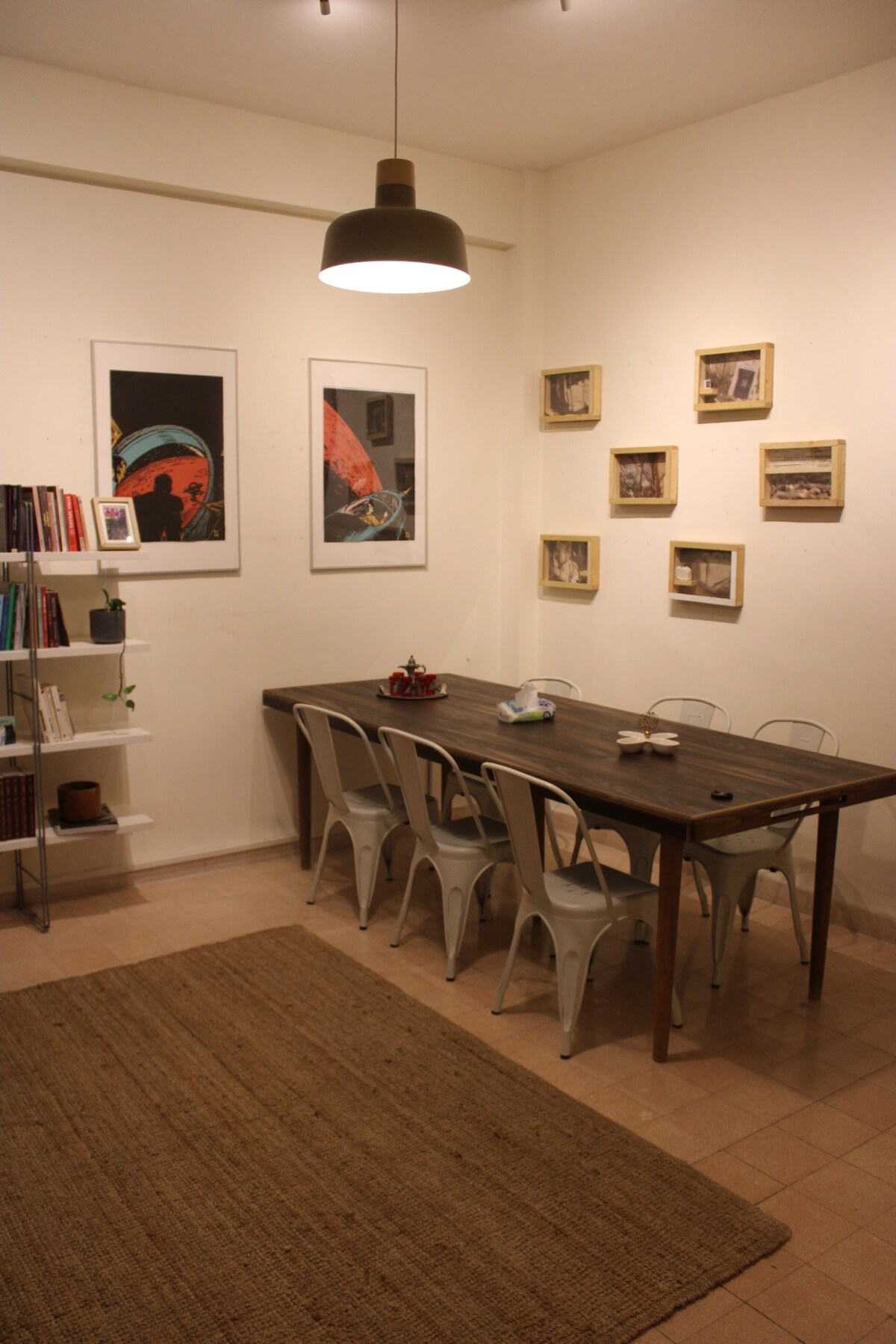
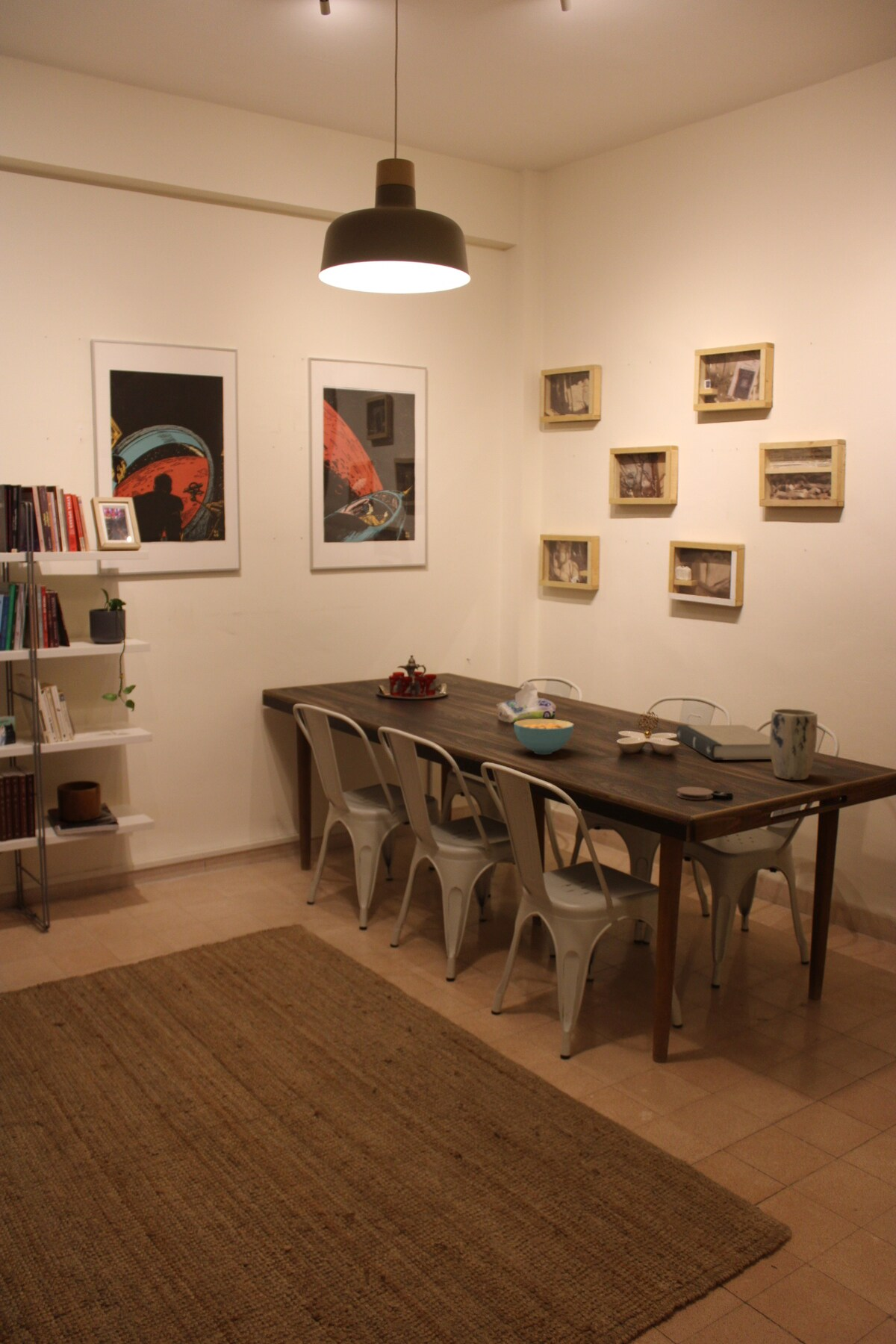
+ coaster [676,786,714,800]
+ plant pot [769,708,818,781]
+ book [676,724,771,761]
+ cereal bowl [513,718,575,755]
